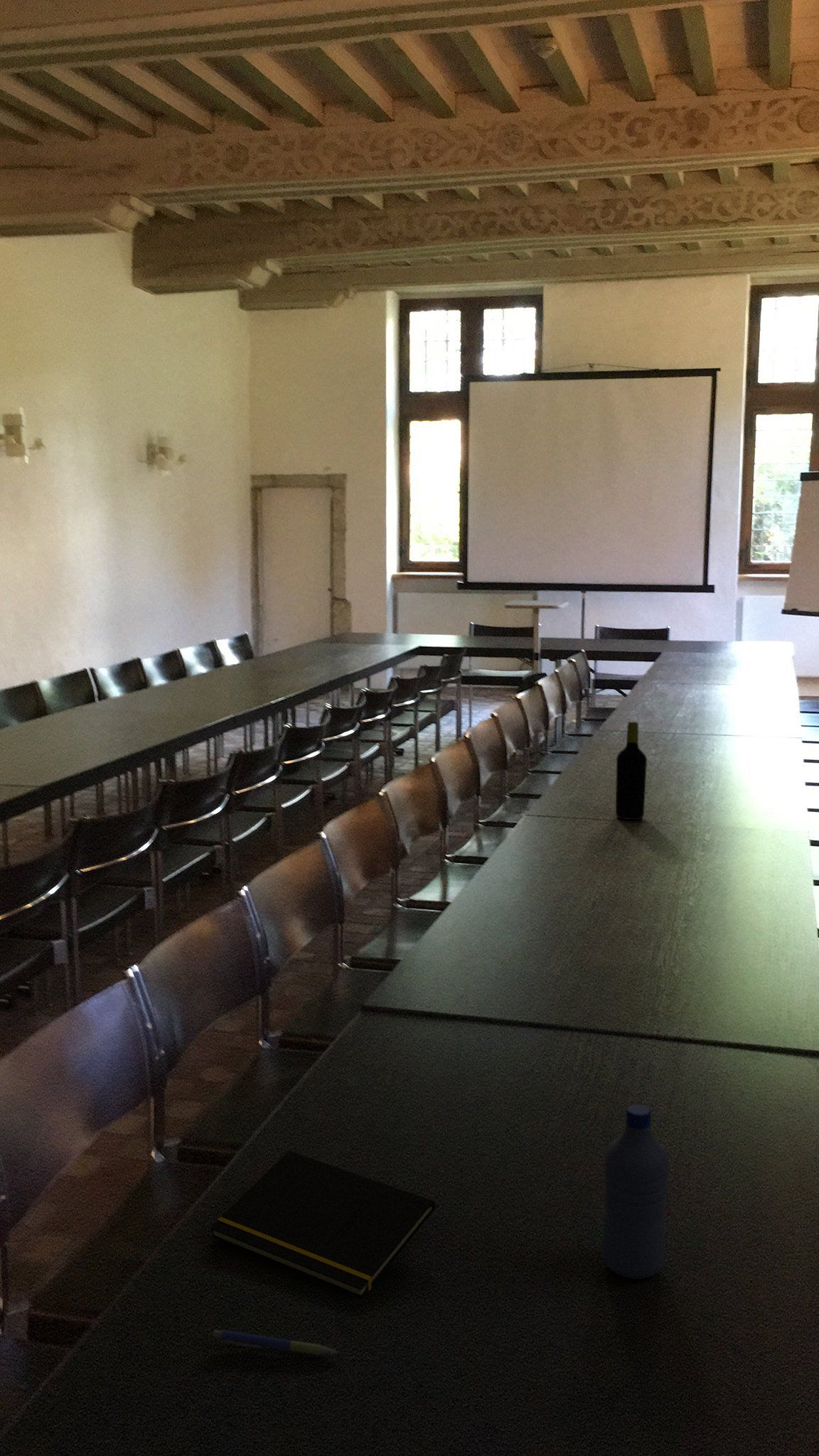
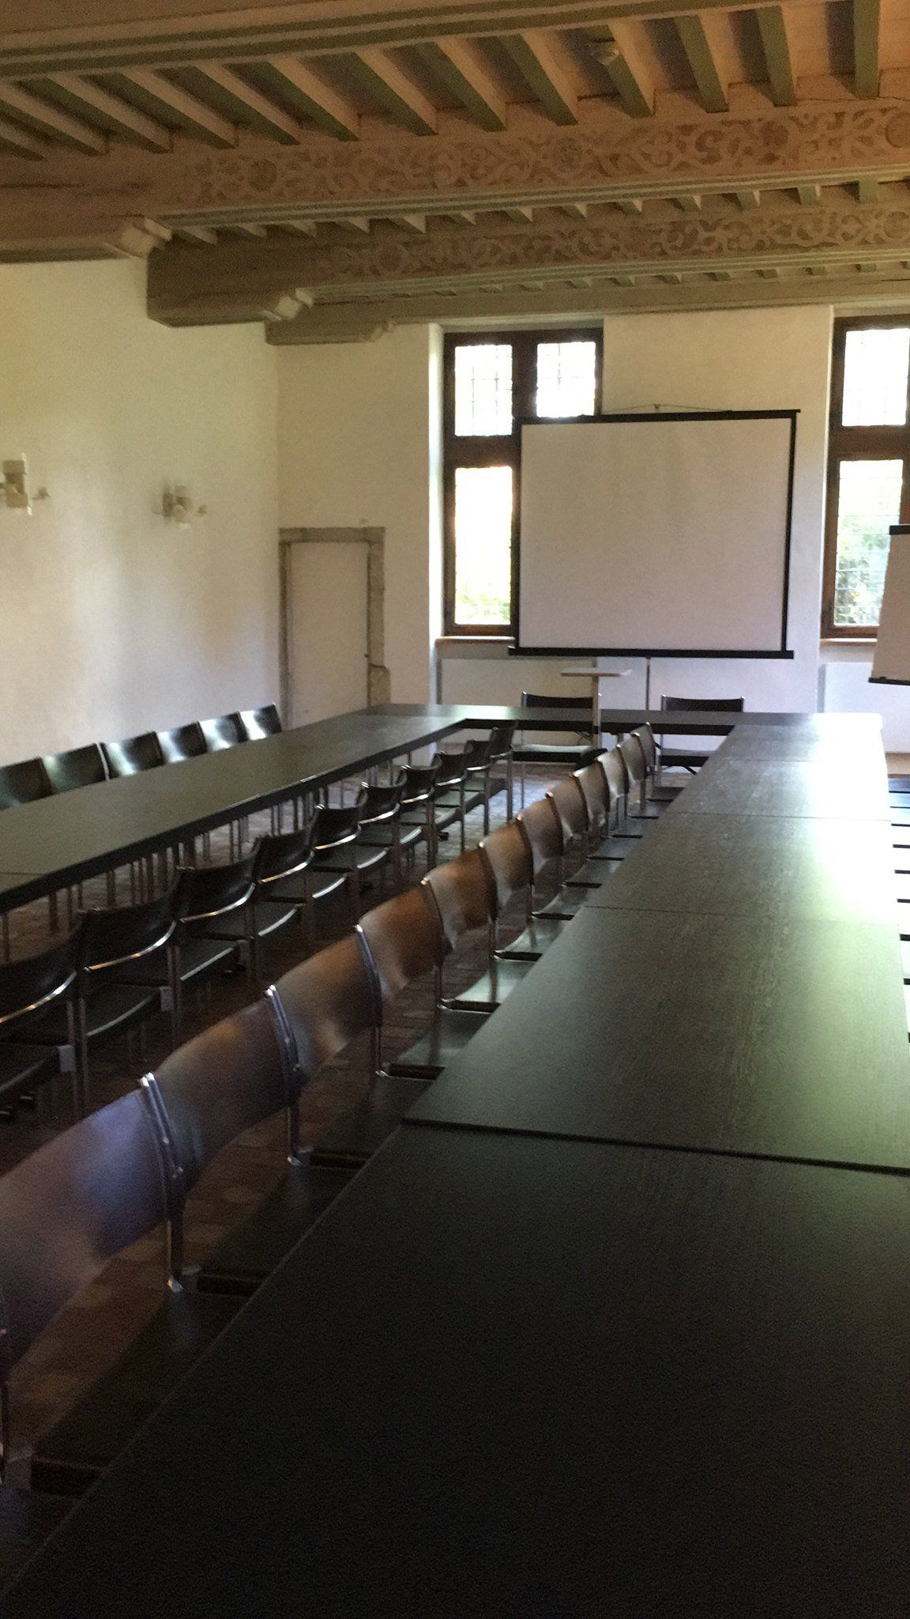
- bottle [615,721,648,820]
- water bottle [601,1104,670,1280]
- pen [212,1329,339,1356]
- notepad [209,1150,436,1299]
